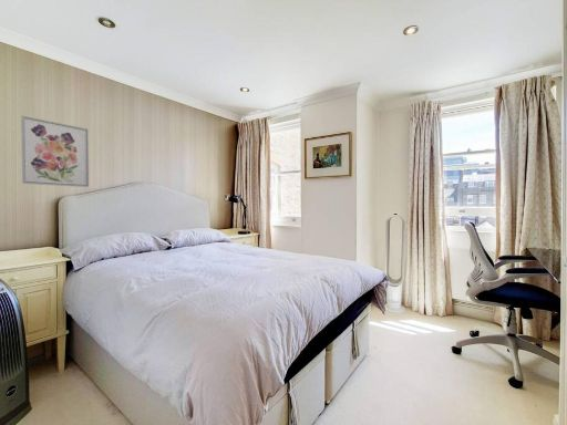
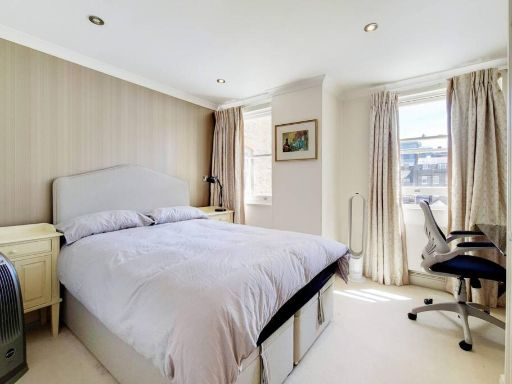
- wall art [20,114,90,188]
